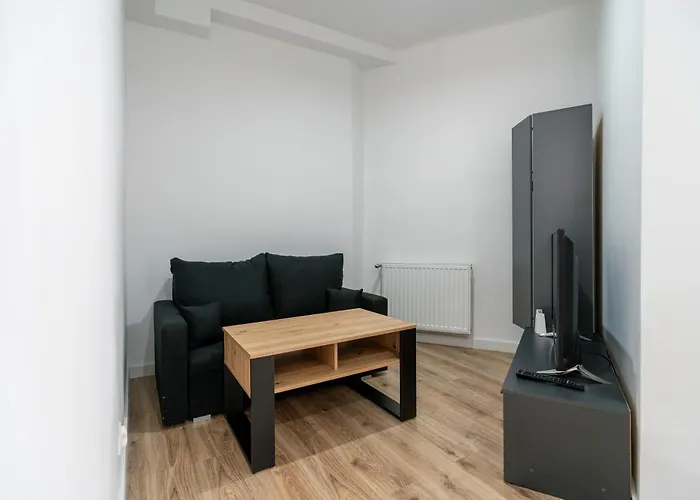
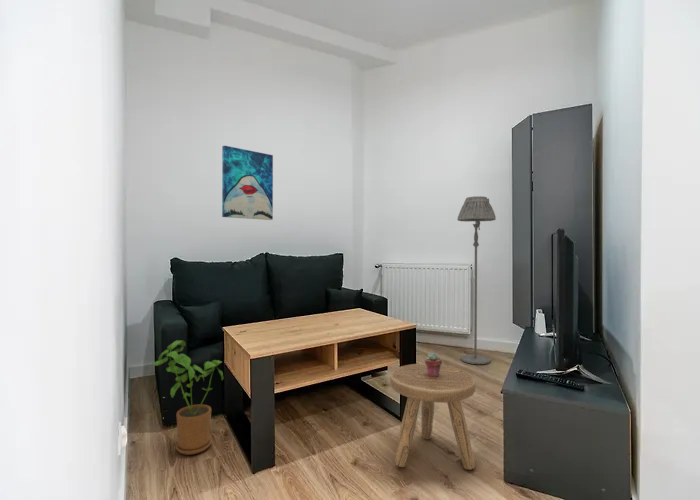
+ house plant [152,340,224,456]
+ potted succulent [424,352,443,377]
+ wall art [221,145,274,221]
+ stool [389,363,476,471]
+ floor lamp [456,195,497,365]
